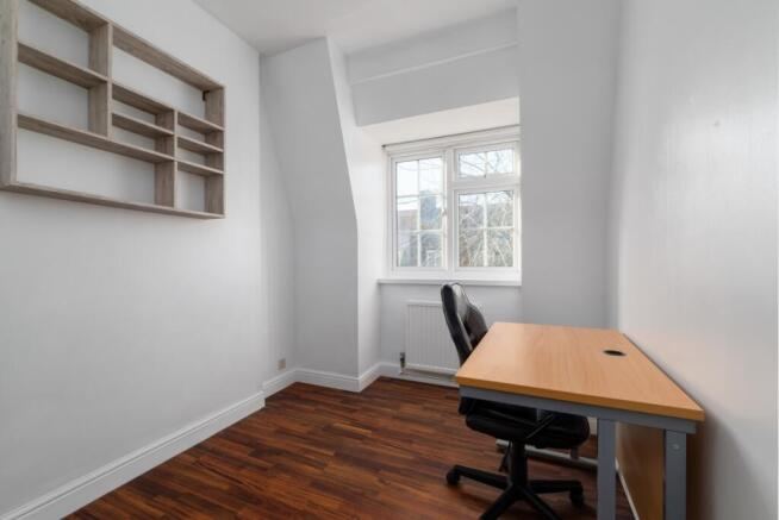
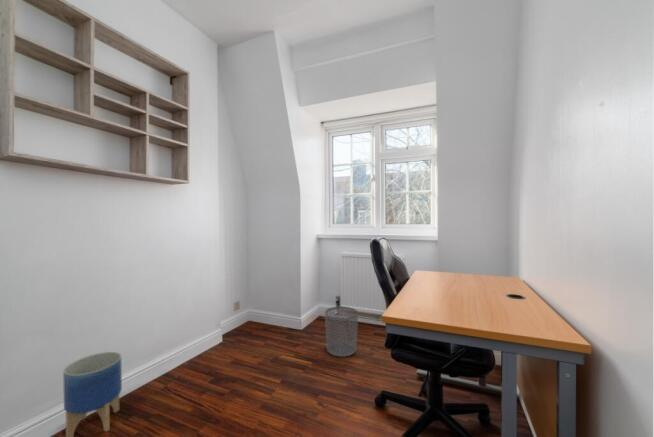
+ planter [62,351,123,437]
+ waste bin [324,306,359,358]
